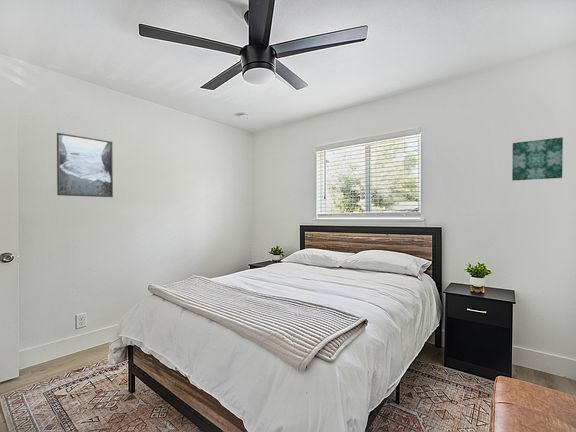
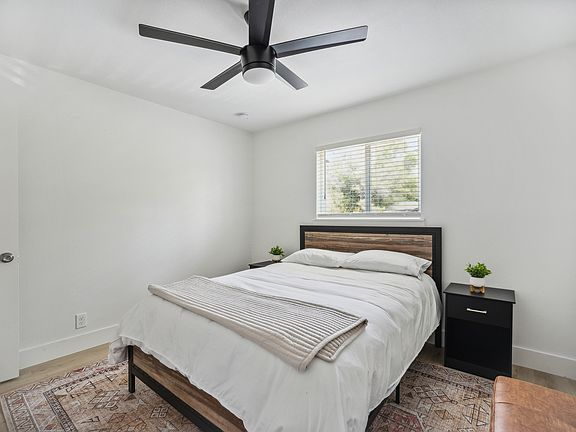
- wall art [511,137,564,182]
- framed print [56,132,114,198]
